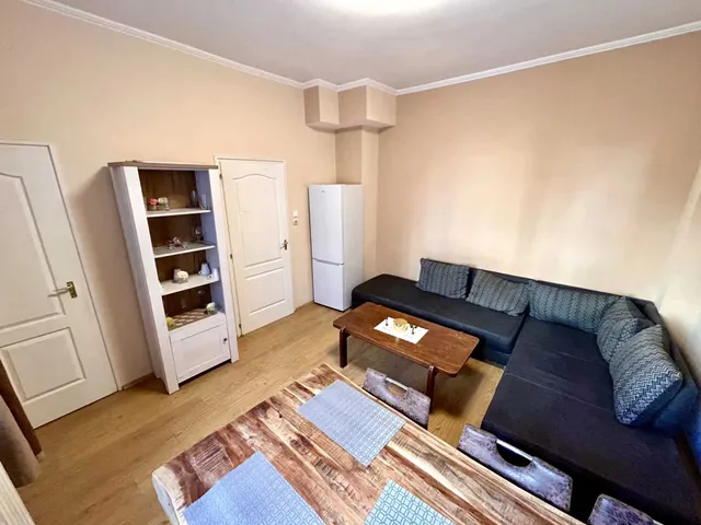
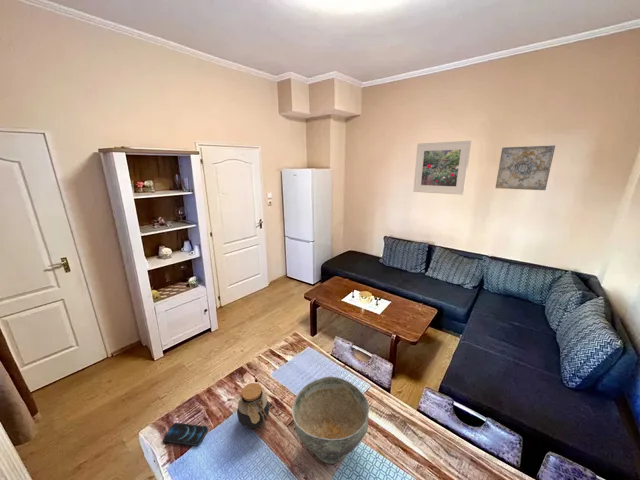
+ jar [236,382,270,429]
+ smartphone [162,422,209,447]
+ decorative bowl [291,375,370,465]
+ wall art [495,144,556,191]
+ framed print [412,140,472,196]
